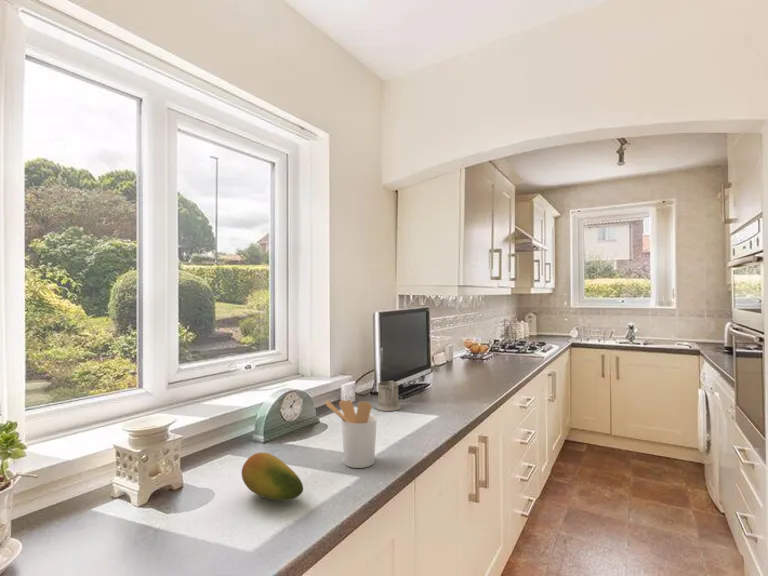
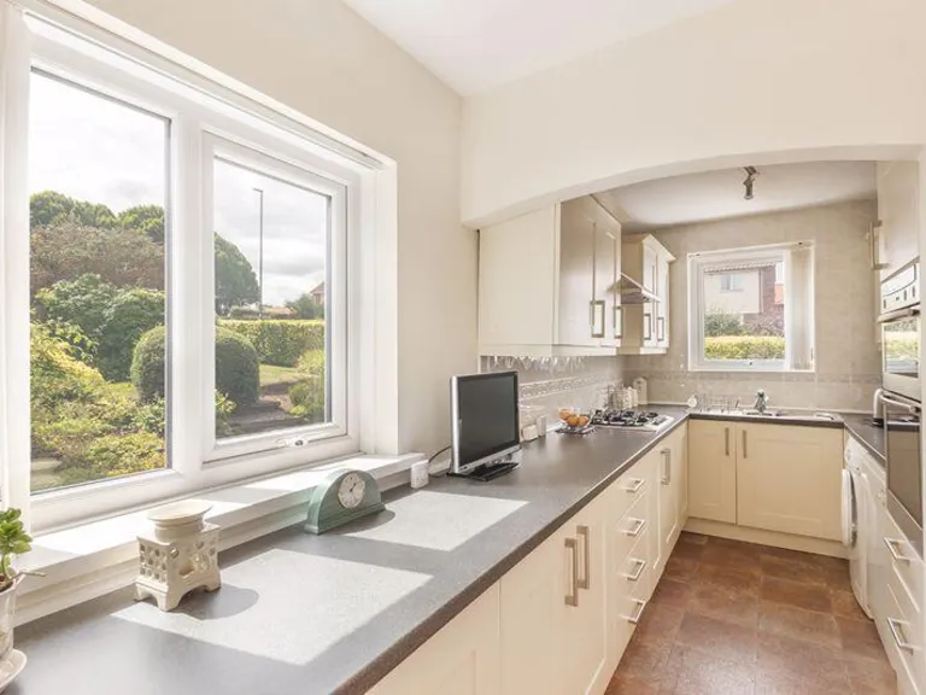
- mug [375,380,402,412]
- fruit [241,452,304,502]
- utensil holder [325,399,378,469]
